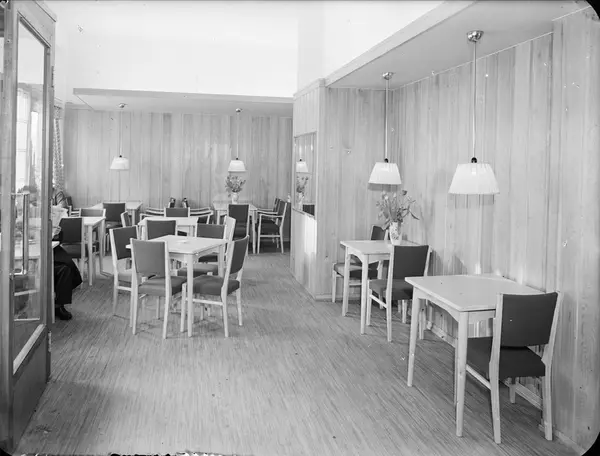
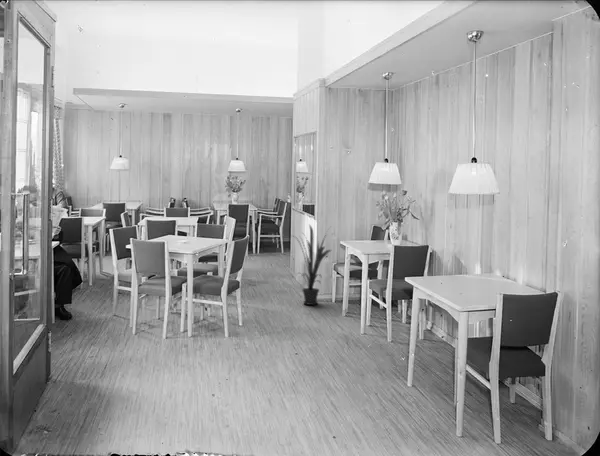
+ house plant [290,224,332,306]
